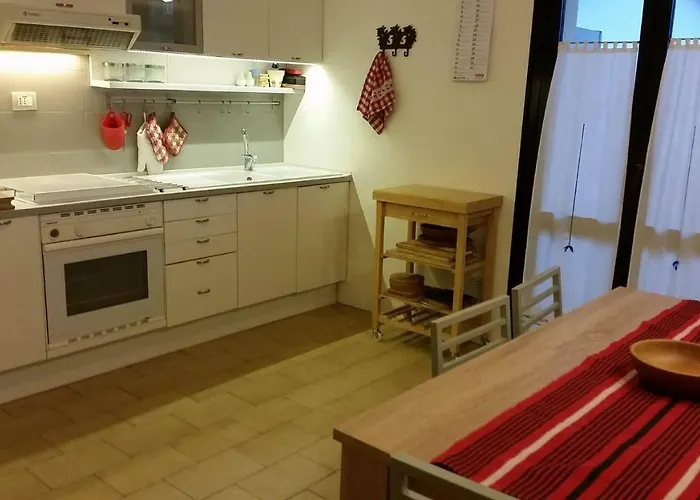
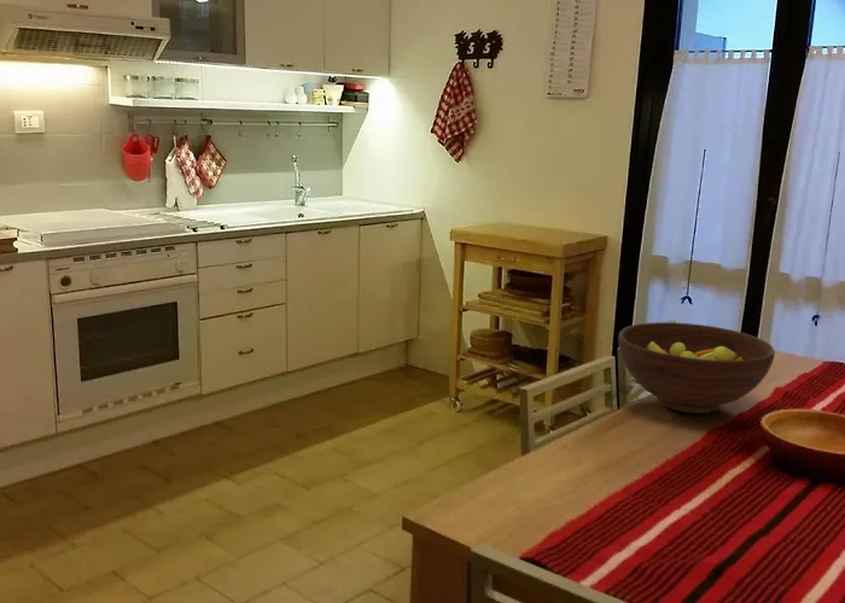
+ fruit bowl [617,321,776,415]
